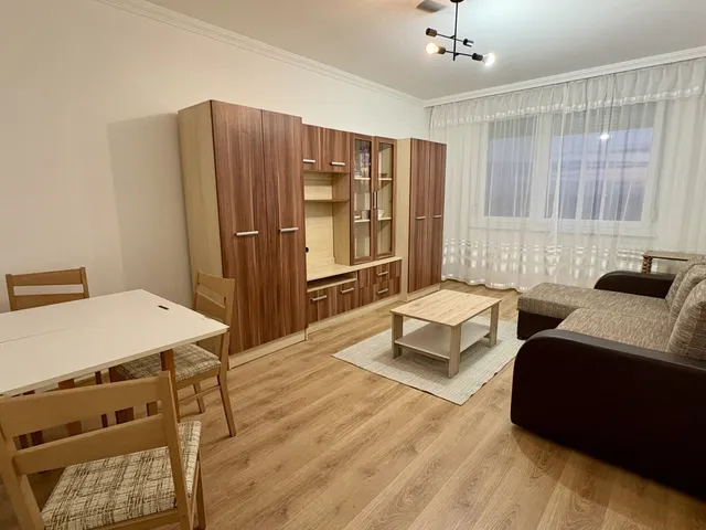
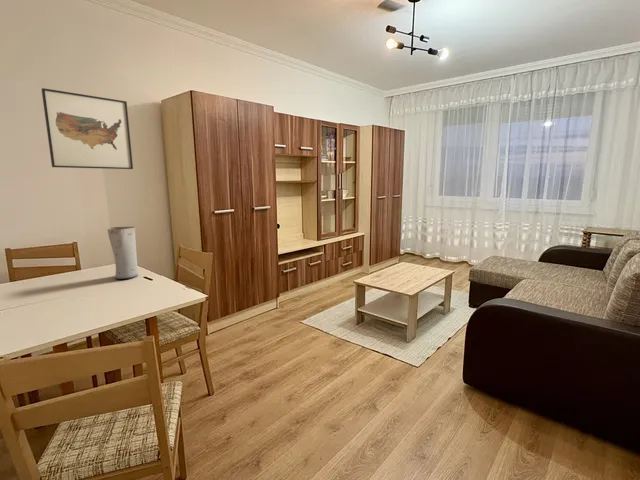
+ vase [106,226,139,280]
+ wall art [41,87,134,170]
